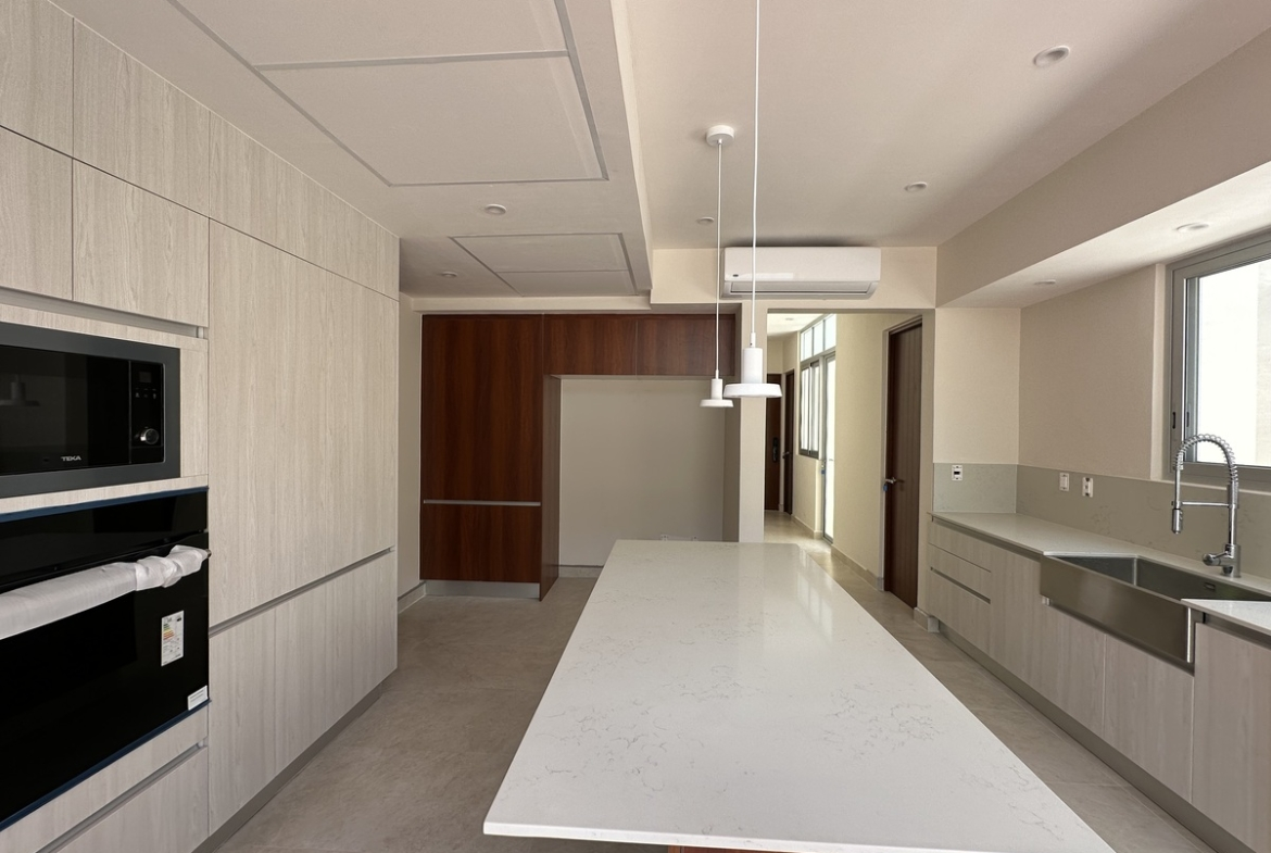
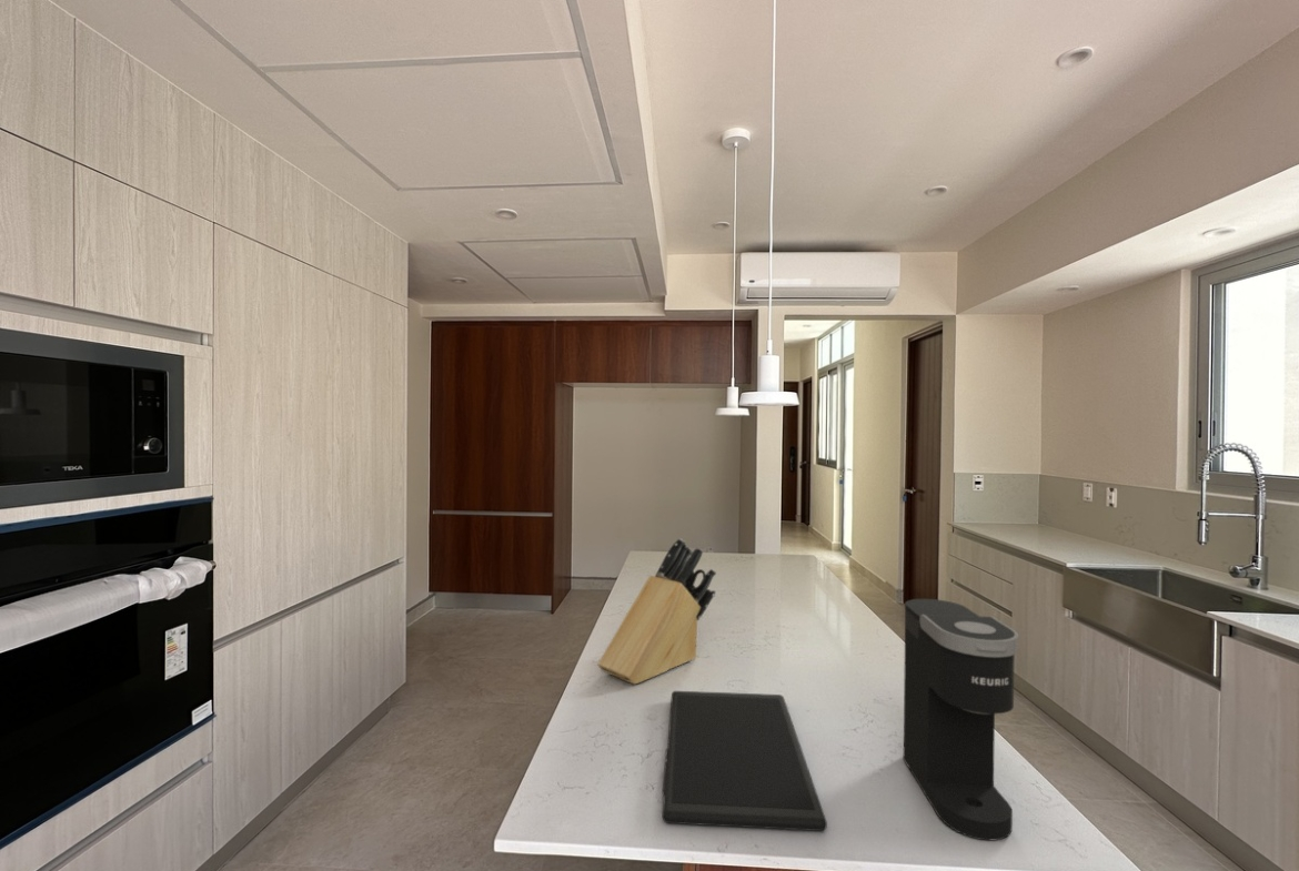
+ cutting board [662,690,828,832]
+ knife block [596,537,717,686]
+ coffee maker [903,598,1019,841]
